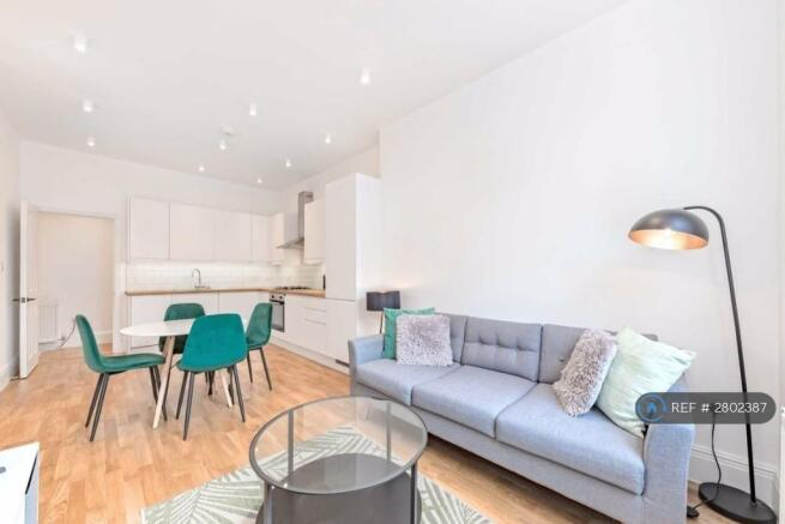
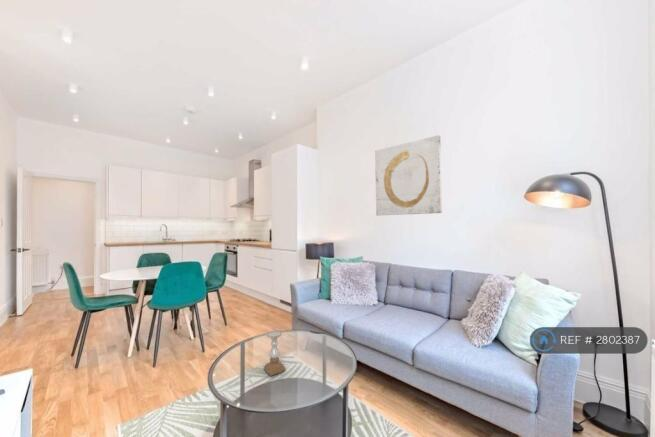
+ wall art [374,134,443,216]
+ candle holder [263,330,286,377]
